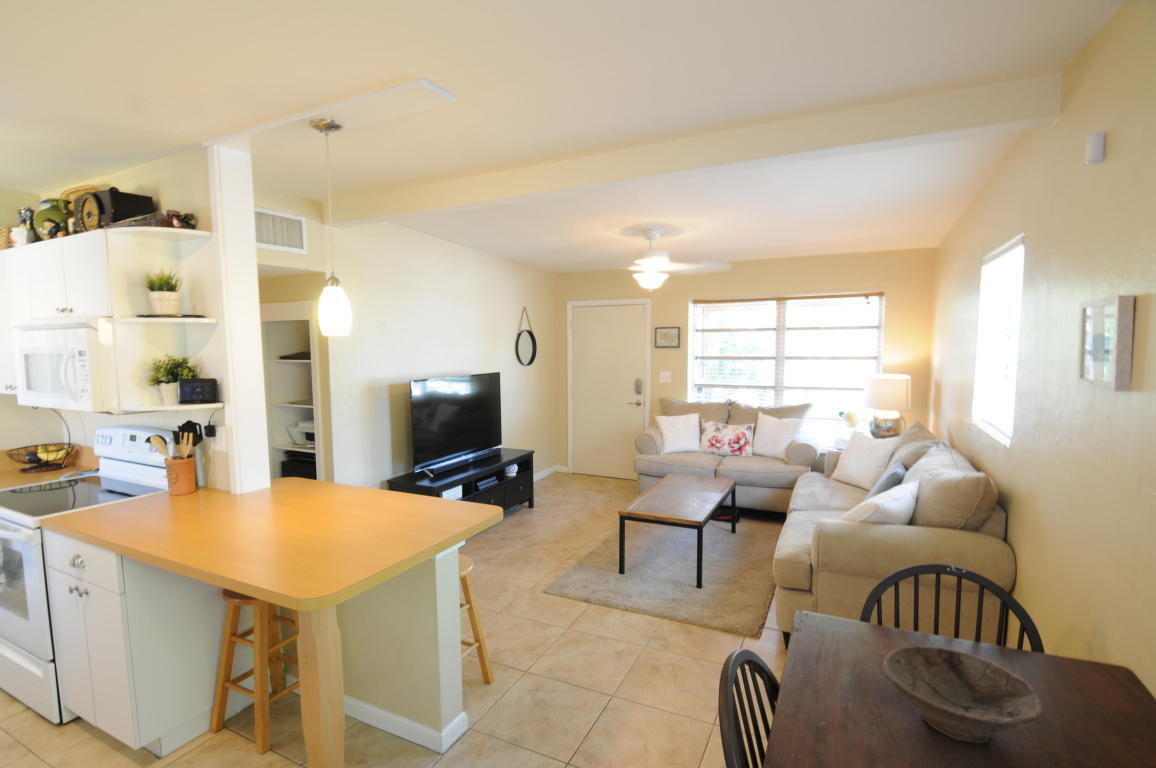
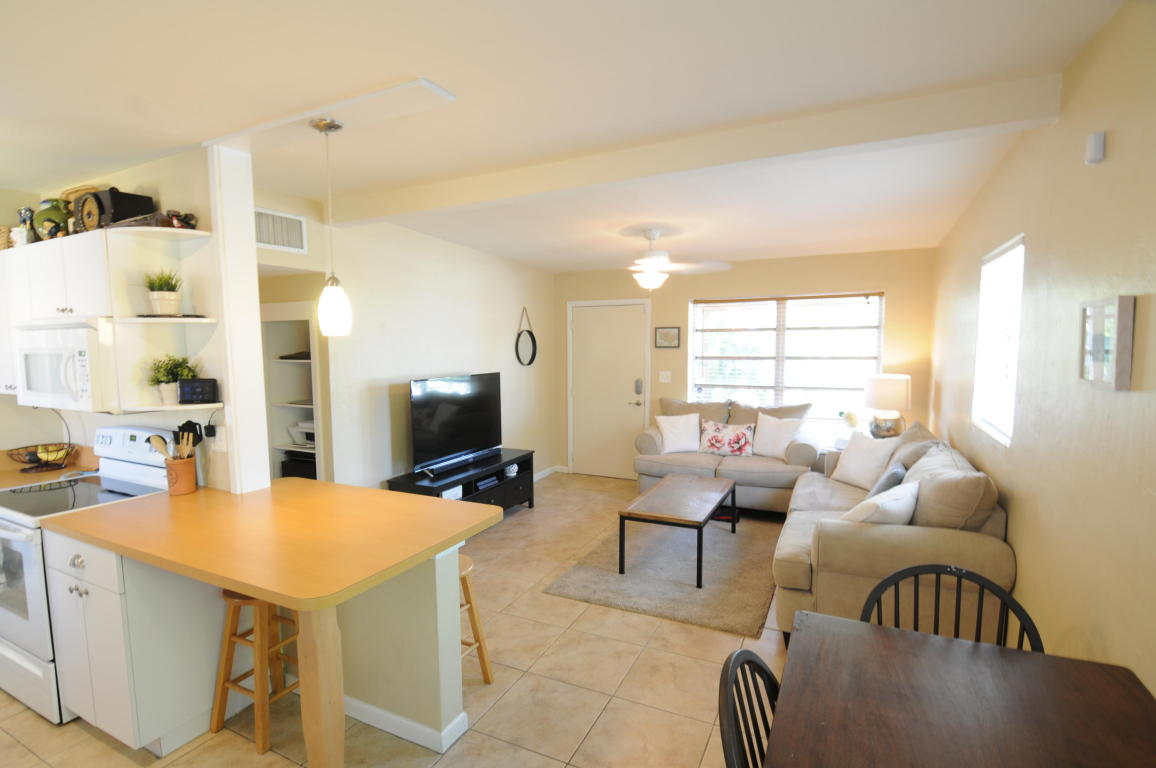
- bowl [881,645,1044,744]
